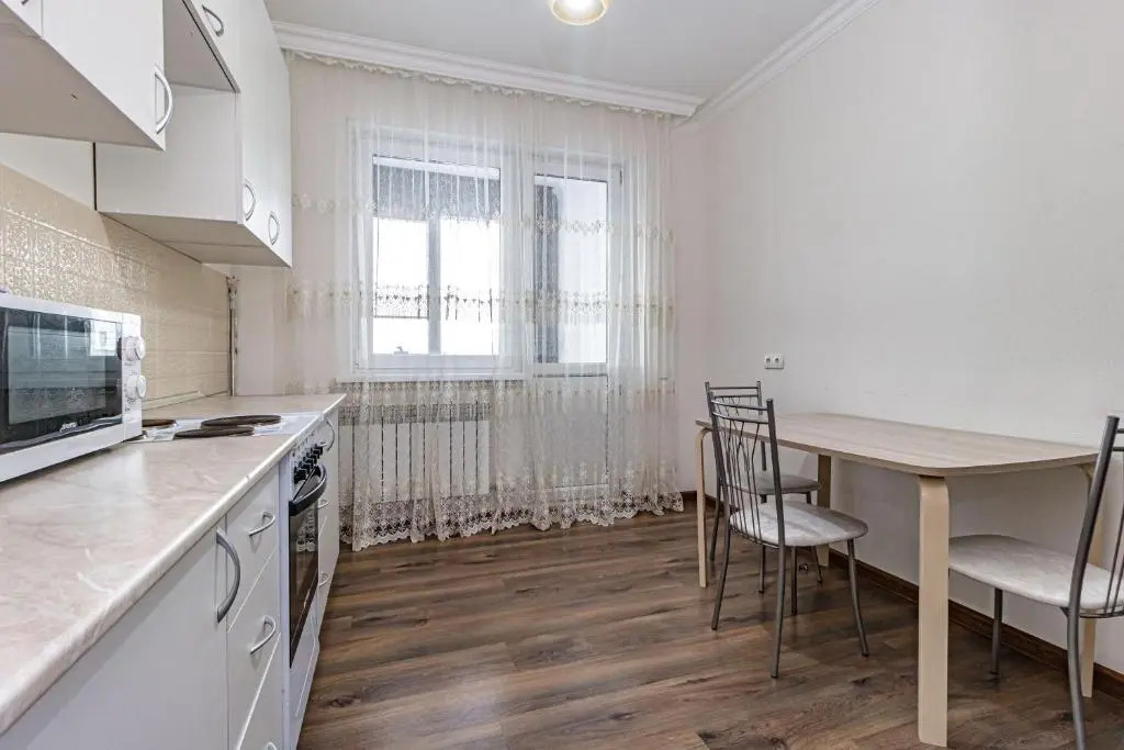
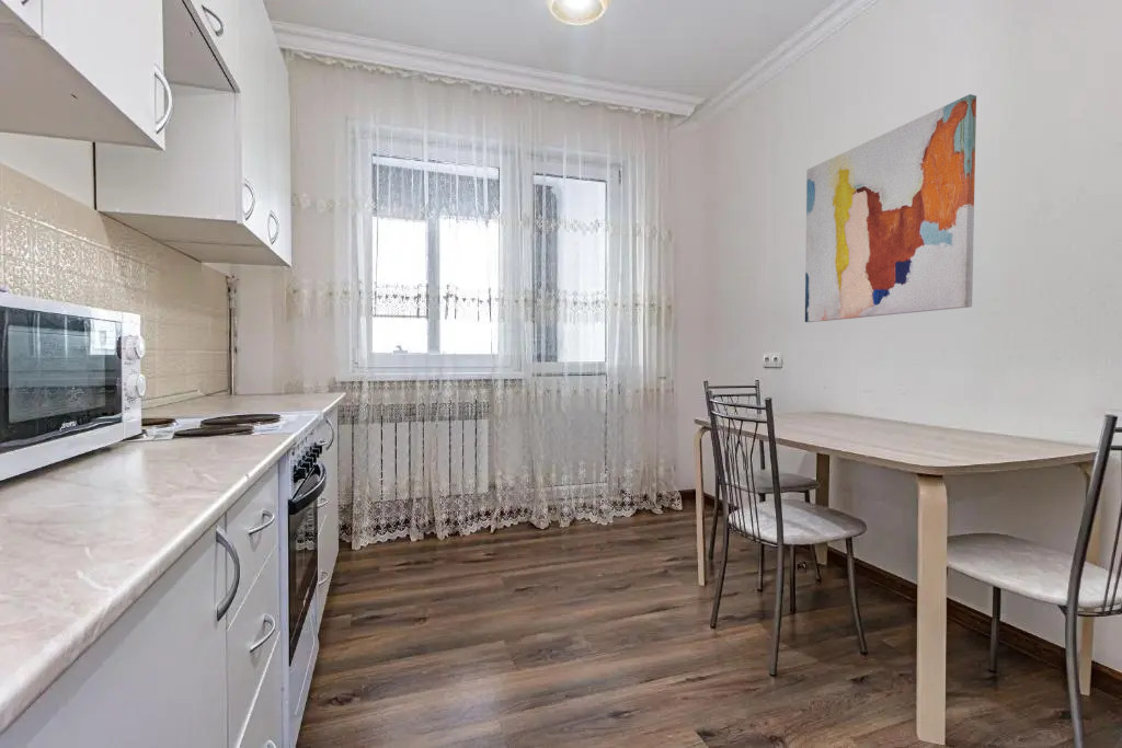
+ wall art [804,93,977,323]
